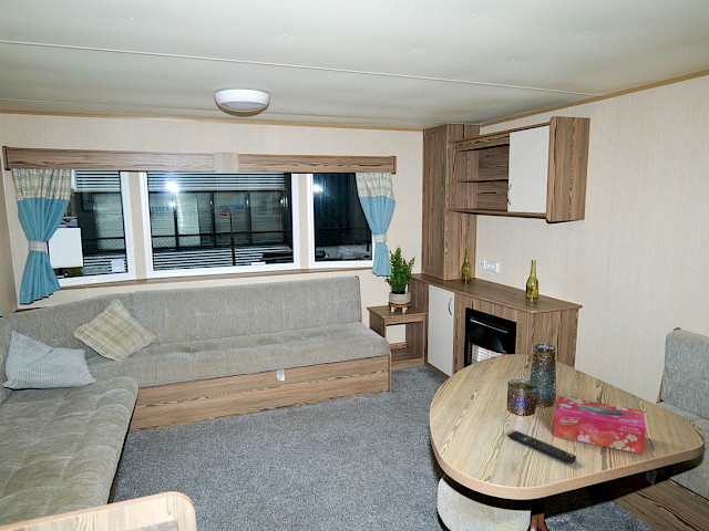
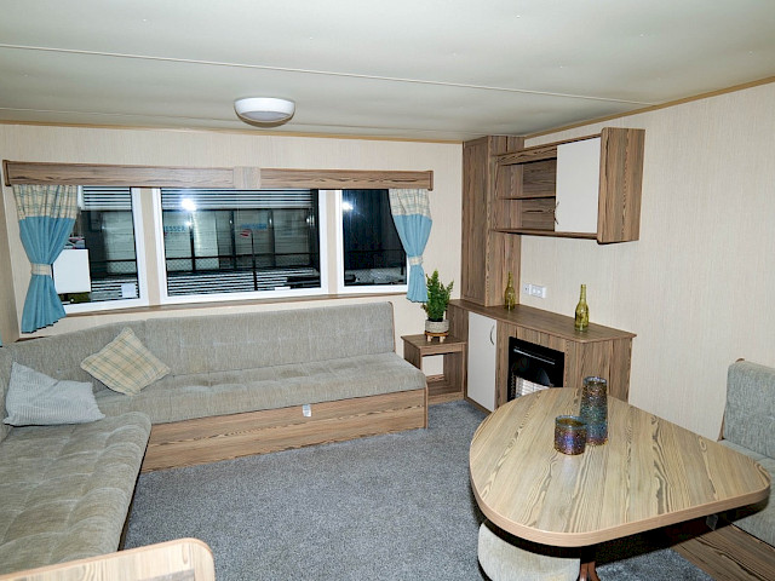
- remote control [507,430,577,465]
- tissue box [553,395,647,455]
